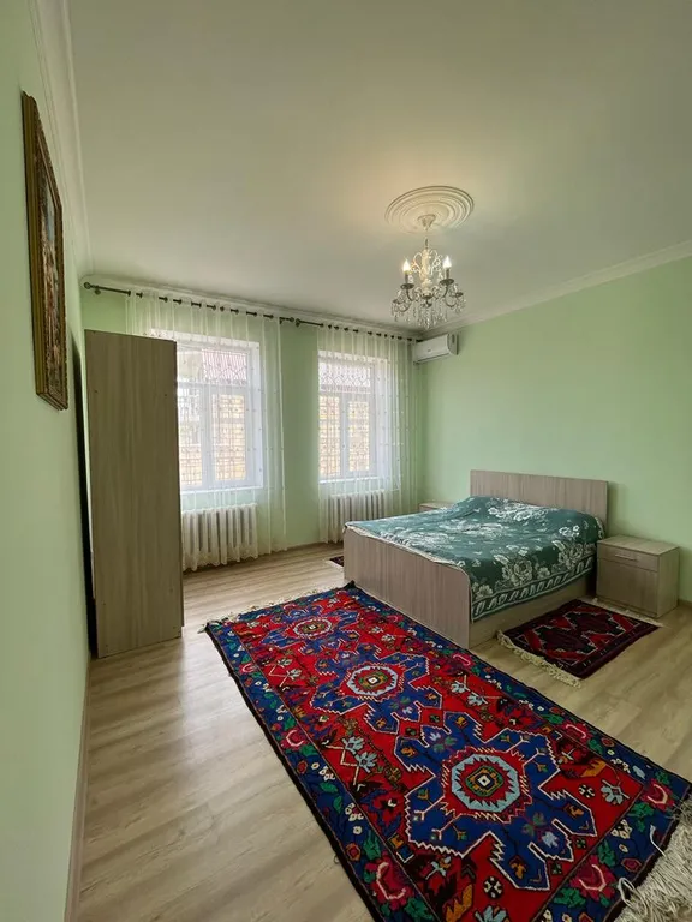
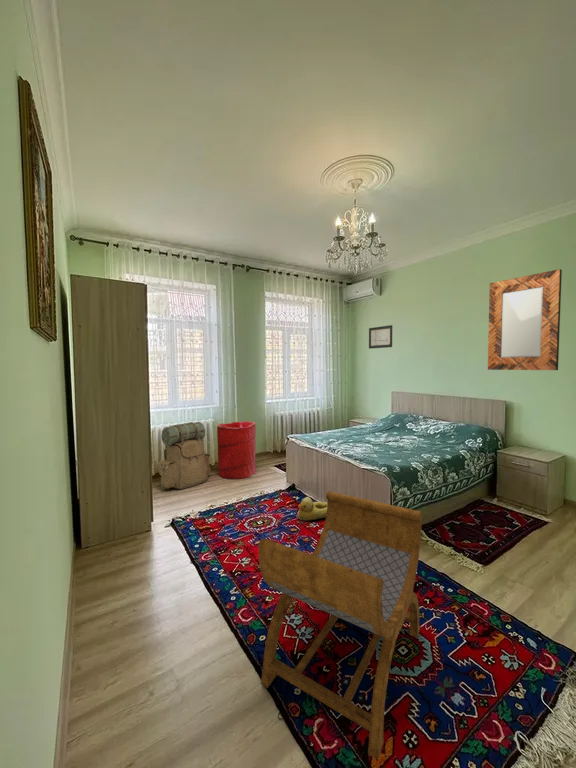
+ stool [258,490,423,761]
+ wall art [368,324,393,350]
+ backpack [159,421,212,490]
+ rubber duck [297,496,328,522]
+ home mirror [487,268,563,371]
+ laundry hamper [216,420,257,480]
